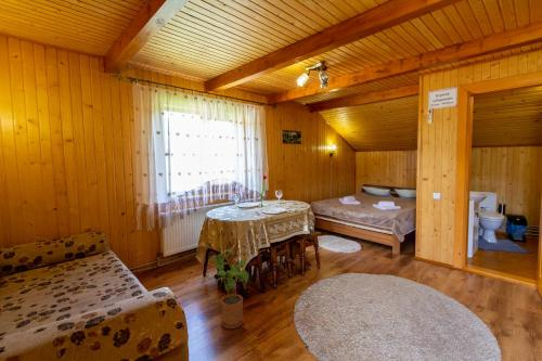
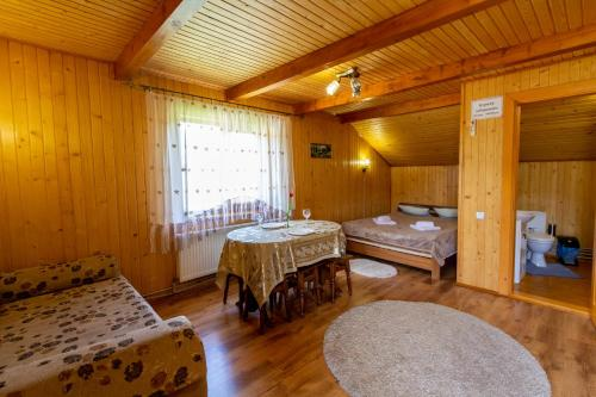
- house plant [207,248,249,330]
